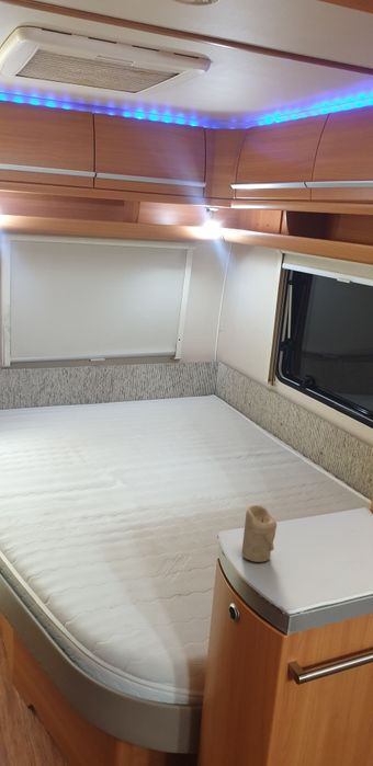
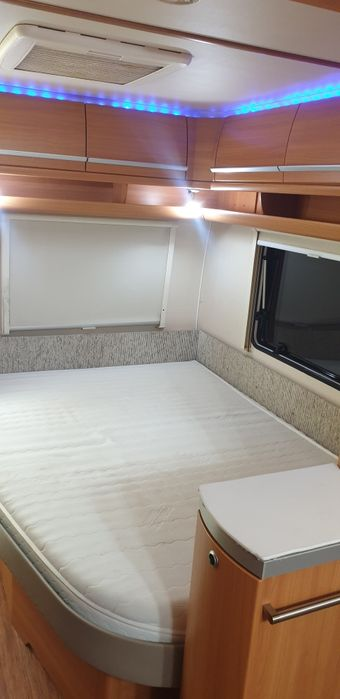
- candle [240,504,278,563]
